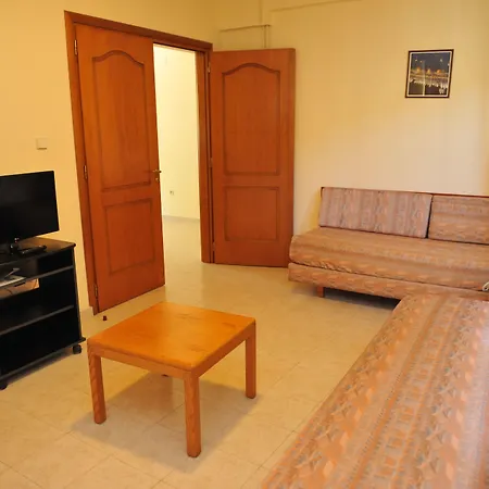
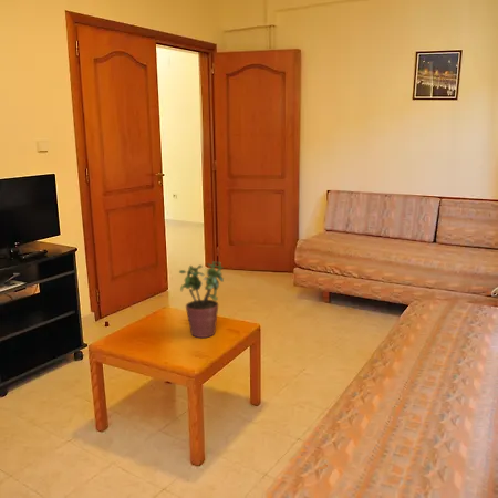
+ potted plant [178,260,225,339]
